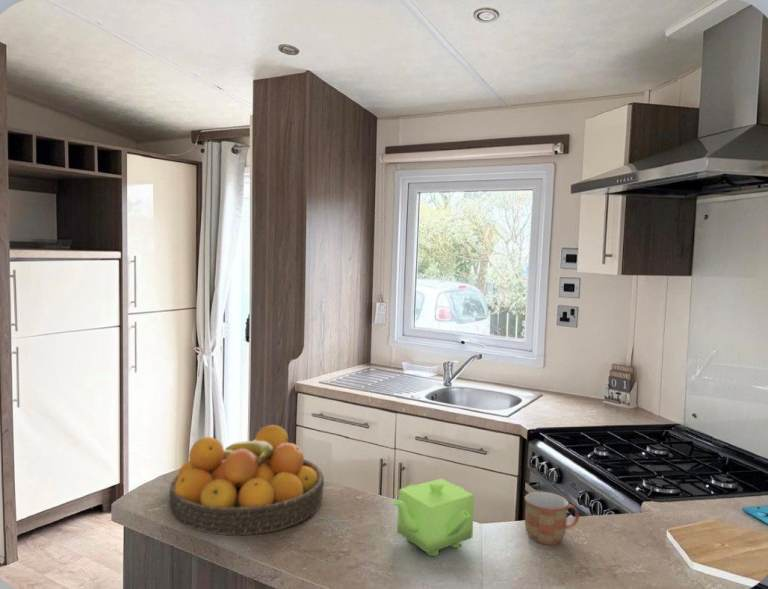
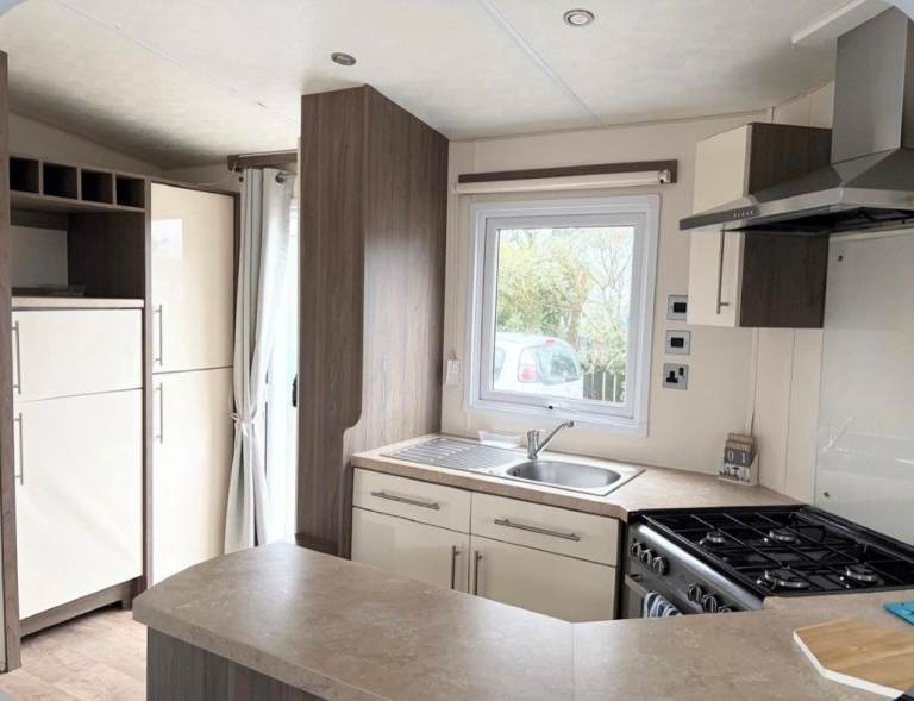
- fruit bowl [168,424,325,536]
- mug [524,491,580,546]
- teapot [390,477,475,557]
